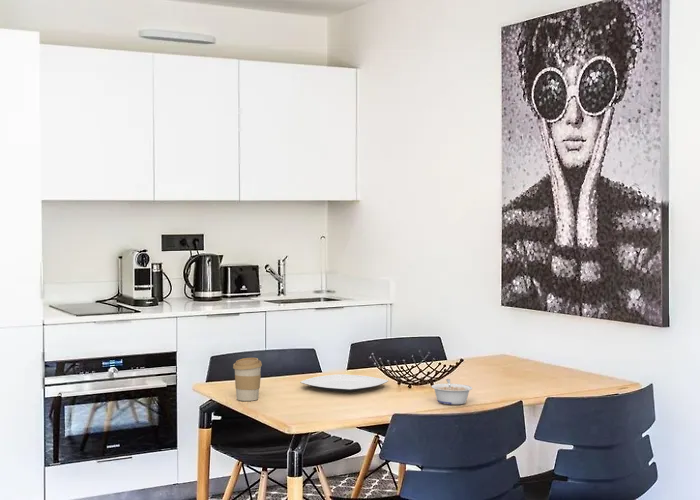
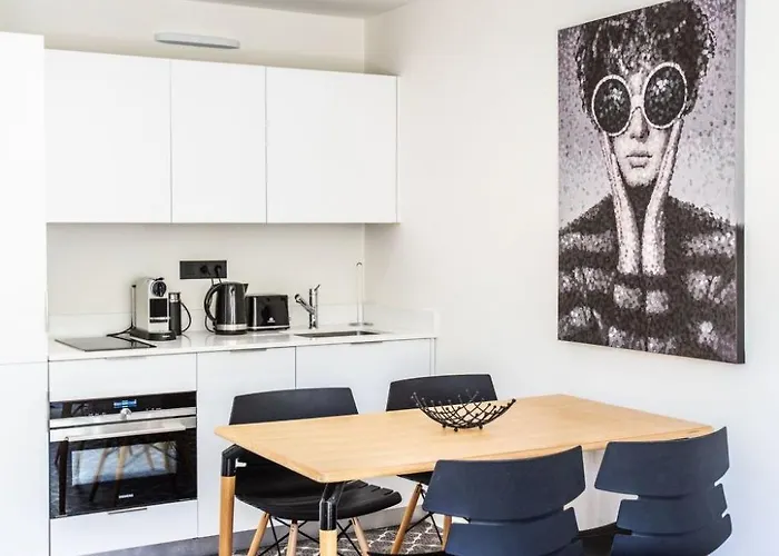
- legume [430,378,473,406]
- plate [299,373,389,393]
- coffee cup [232,357,263,402]
